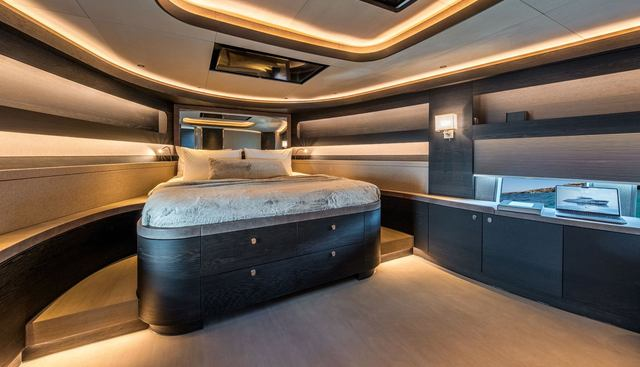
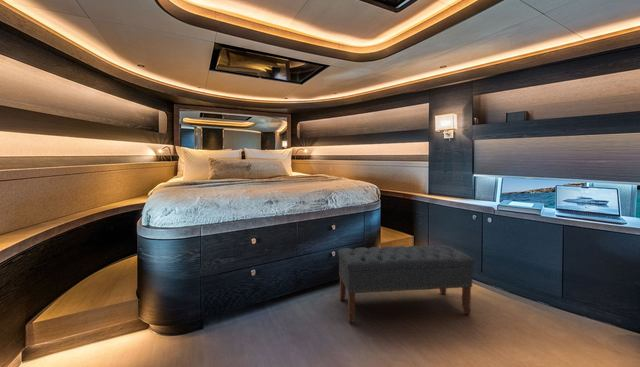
+ bench [337,244,475,323]
